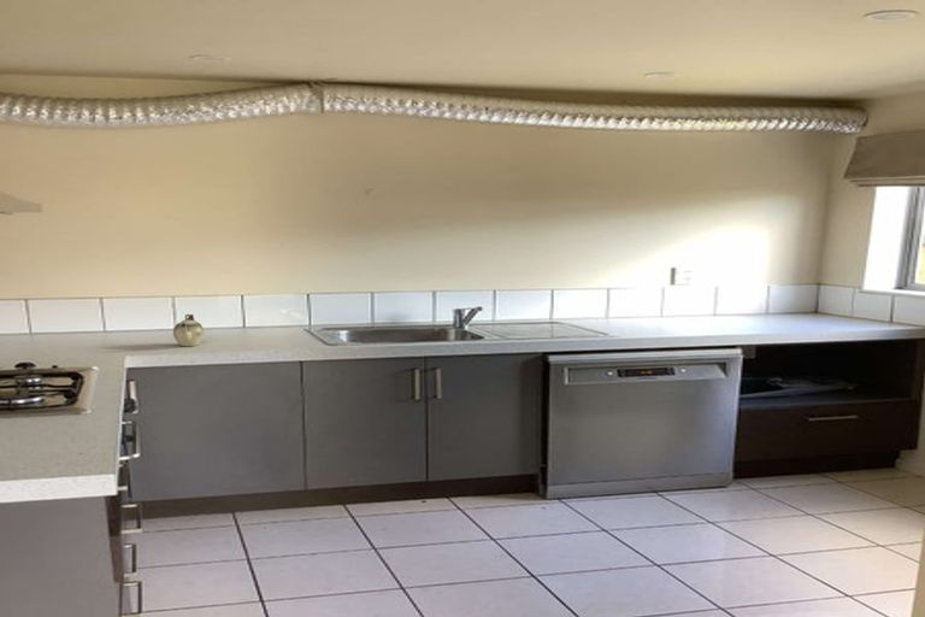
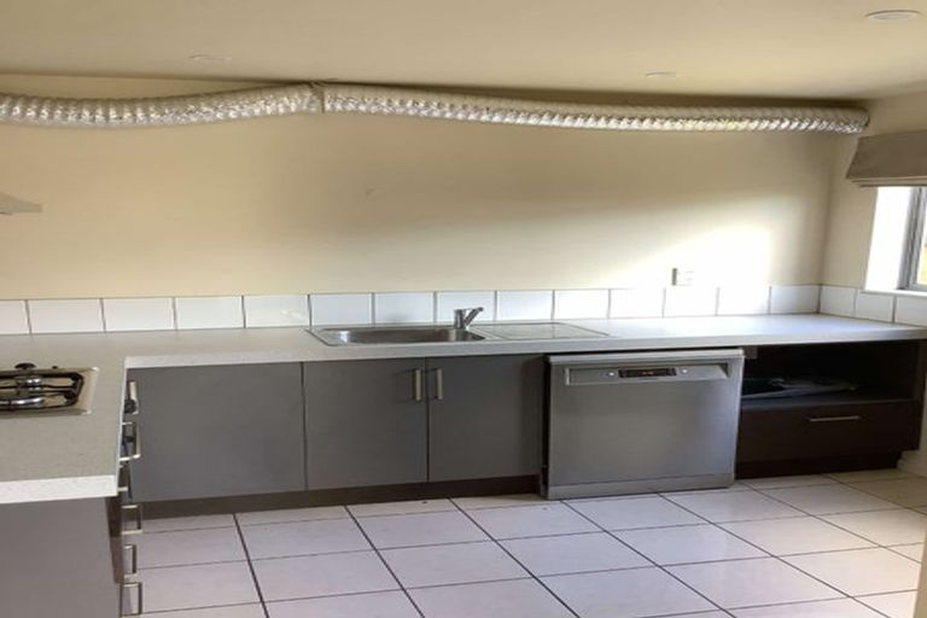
- teapot [172,313,205,347]
